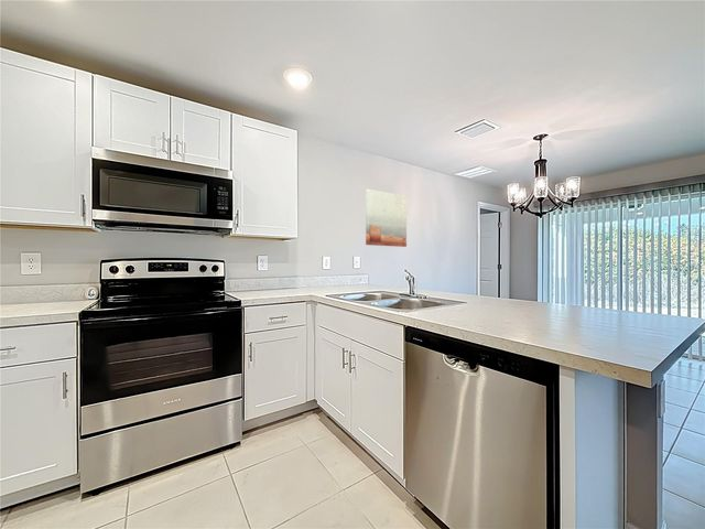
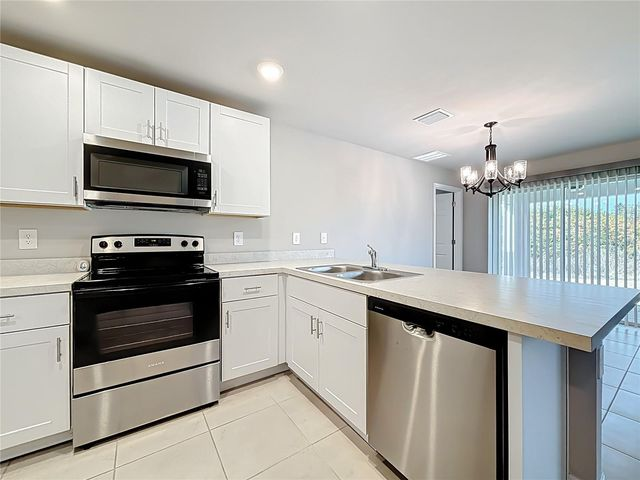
- wall art [365,187,408,248]
